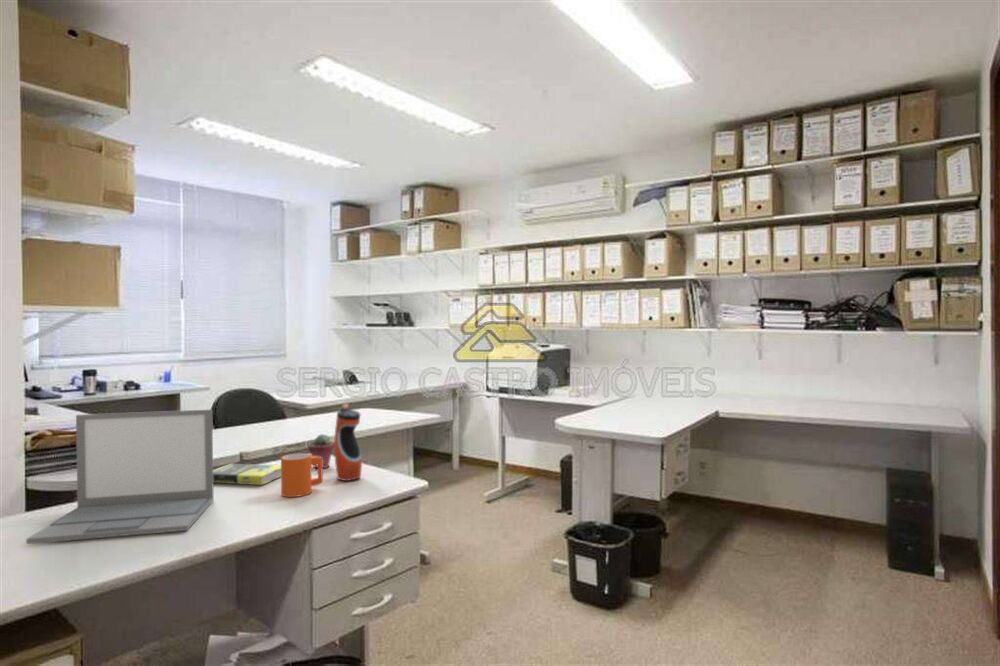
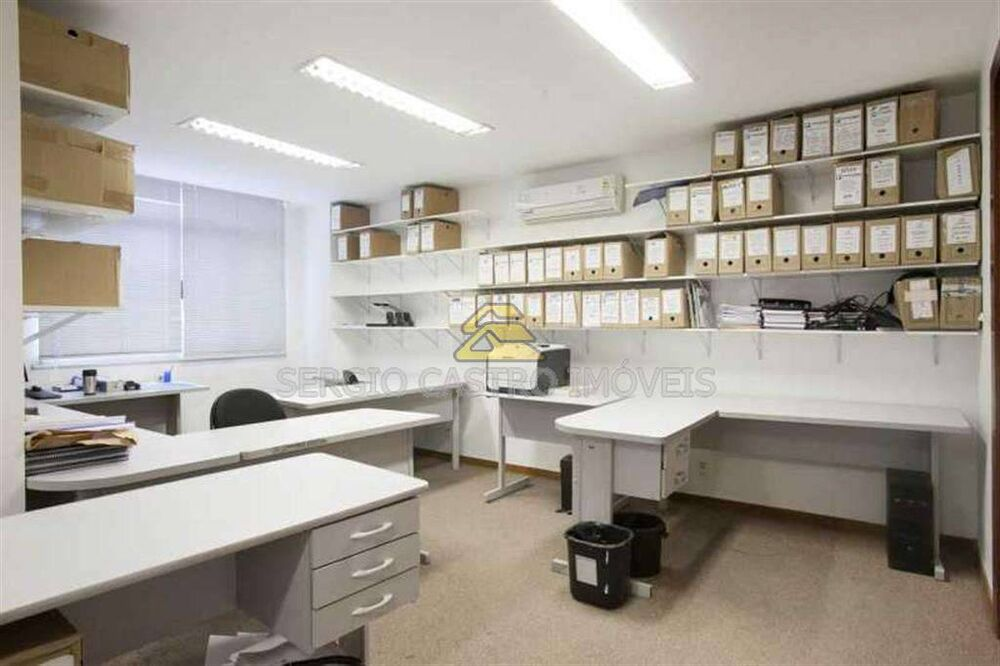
- mug [280,452,324,498]
- potted succulent [307,433,334,469]
- laptop [25,408,215,545]
- book [213,463,281,486]
- water bottle [333,403,363,482]
